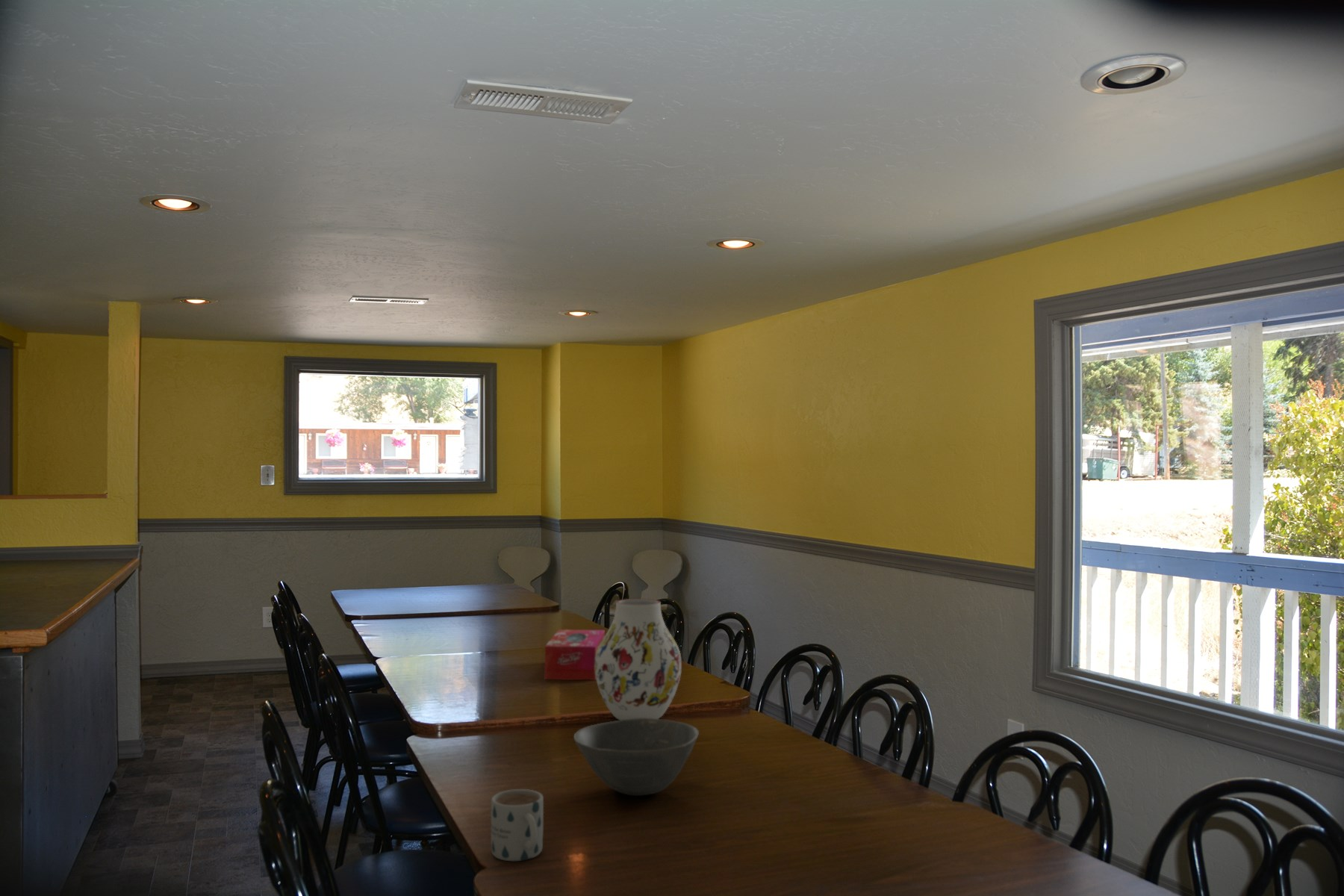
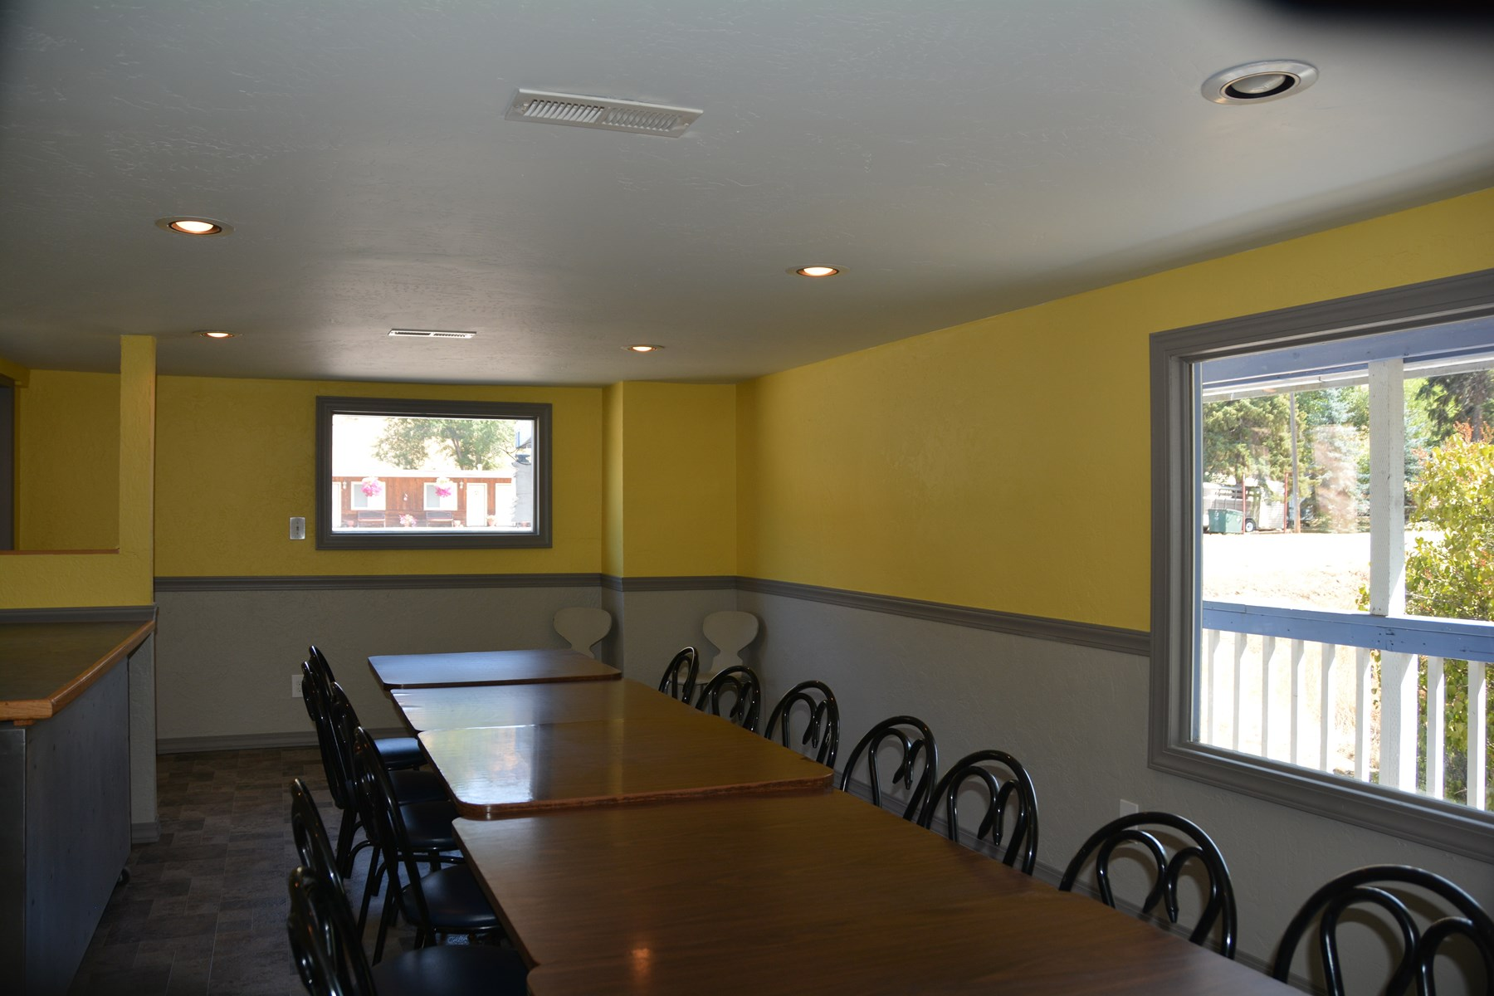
- bowl [573,718,700,797]
- vase [594,598,682,721]
- tissue box [544,629,606,681]
- mug [491,788,544,862]
